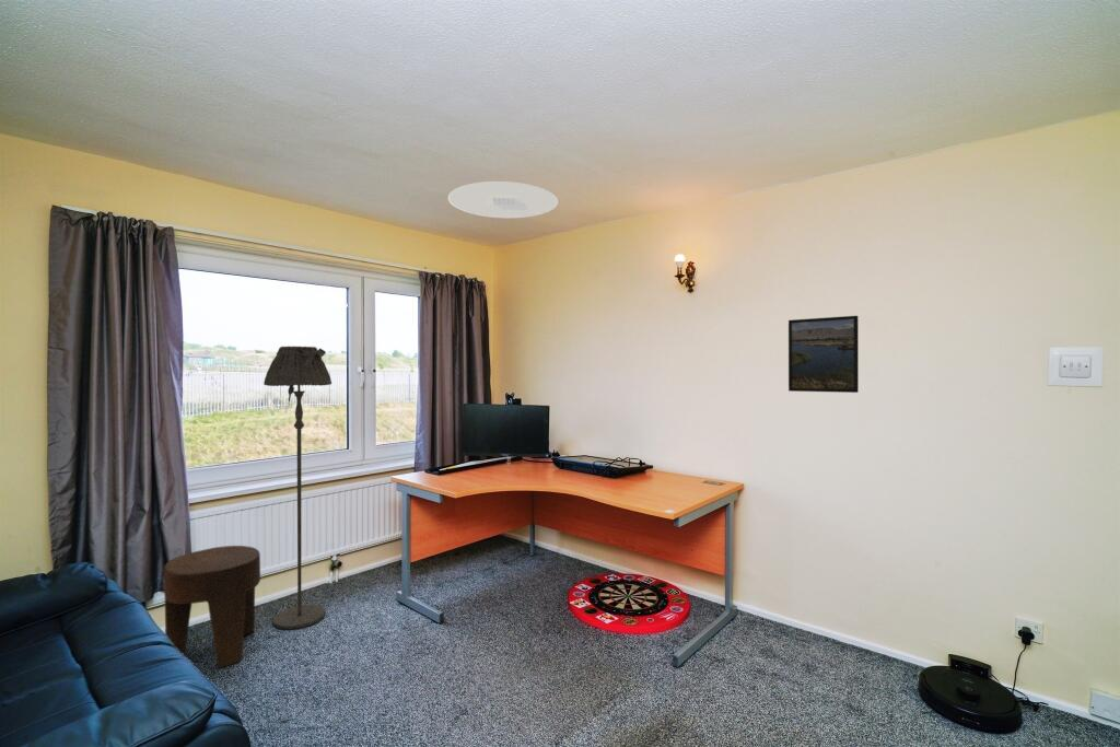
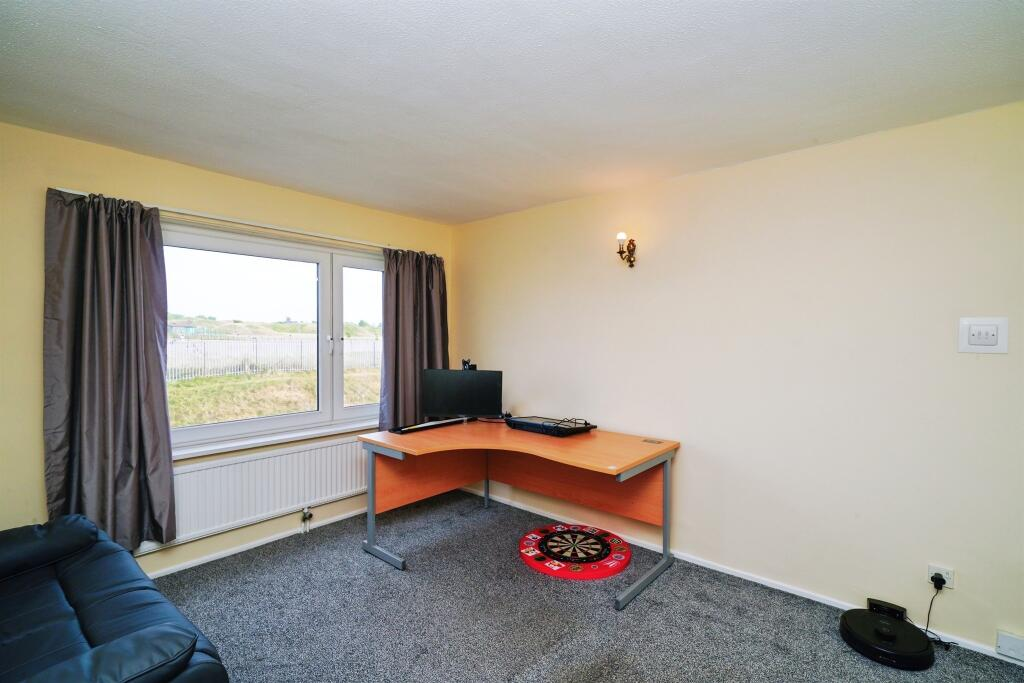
- floor lamp [262,346,332,630]
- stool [163,545,261,669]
- ceiling light [447,180,559,219]
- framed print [788,315,860,394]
